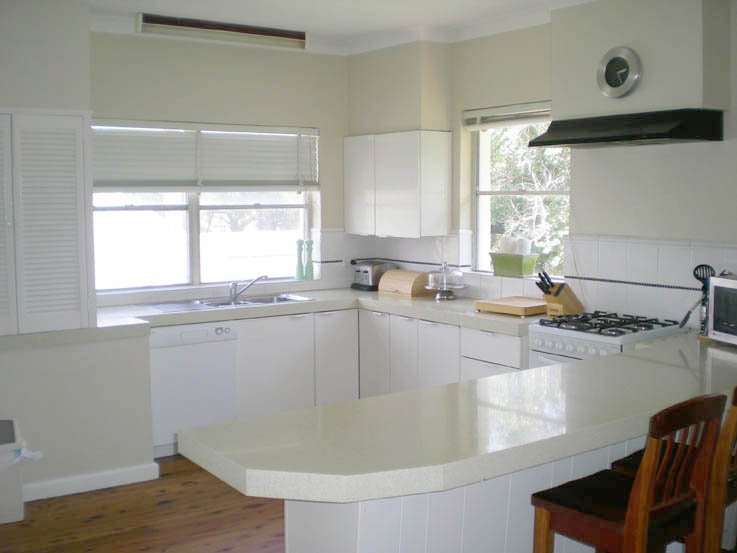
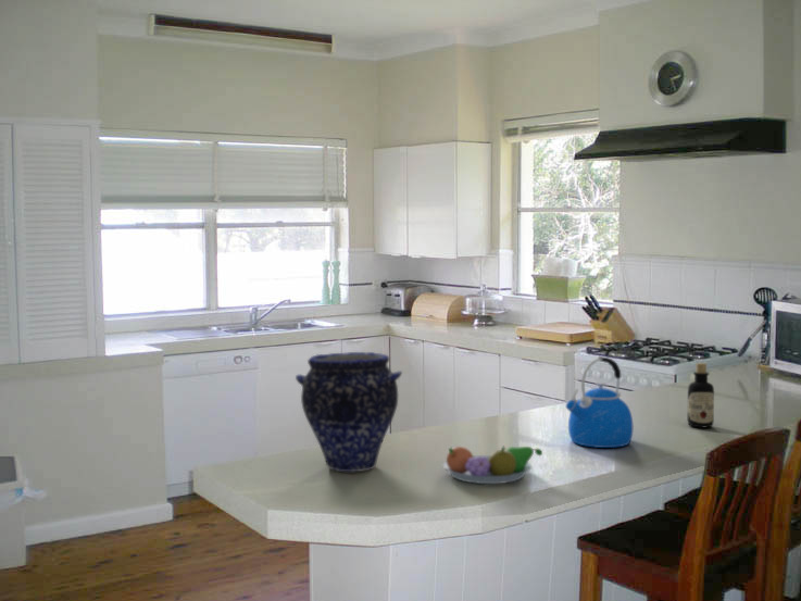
+ fruit bowl [441,446,543,485]
+ kettle [565,355,634,449]
+ vase [295,351,403,473]
+ bottle [687,362,715,429]
